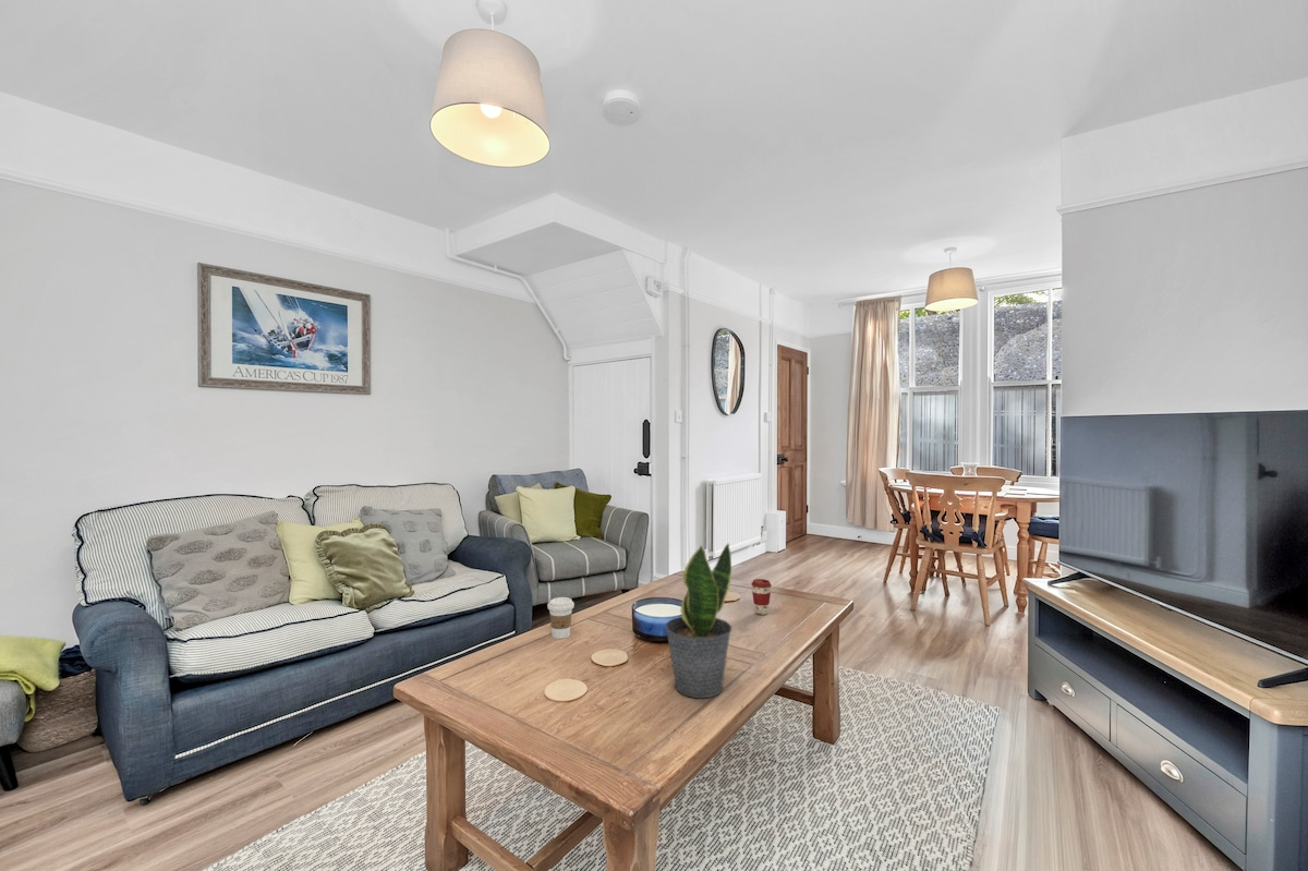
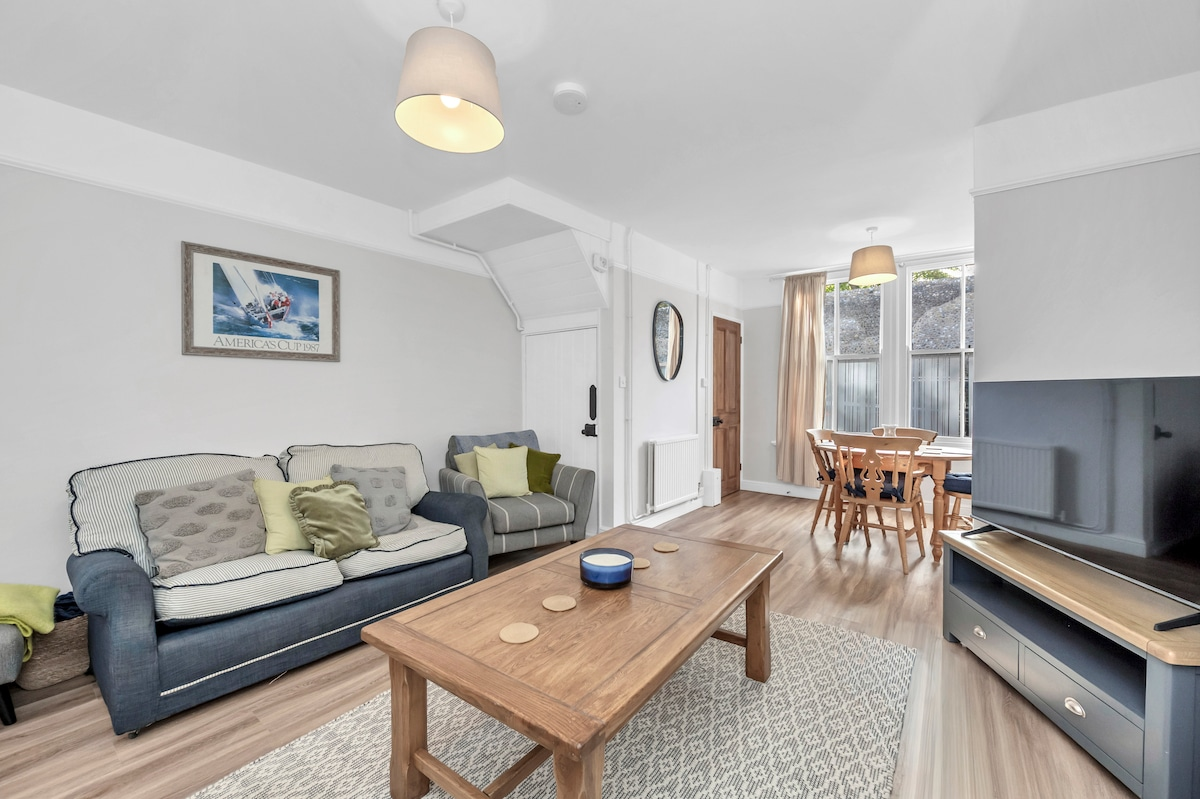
- potted plant [664,542,732,699]
- coffee cup [751,578,773,616]
- coffee cup [546,596,576,640]
